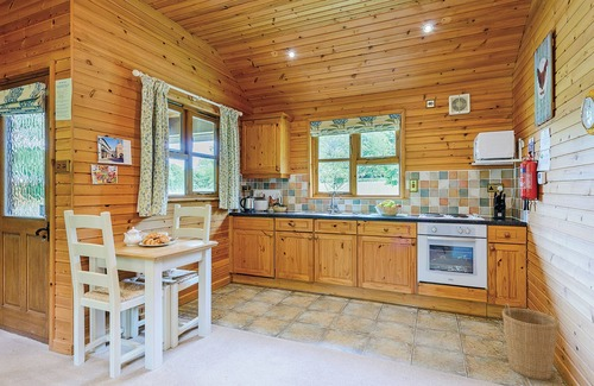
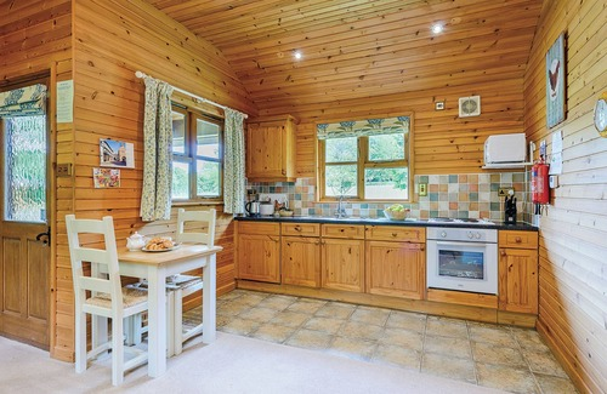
- basket [501,302,561,381]
